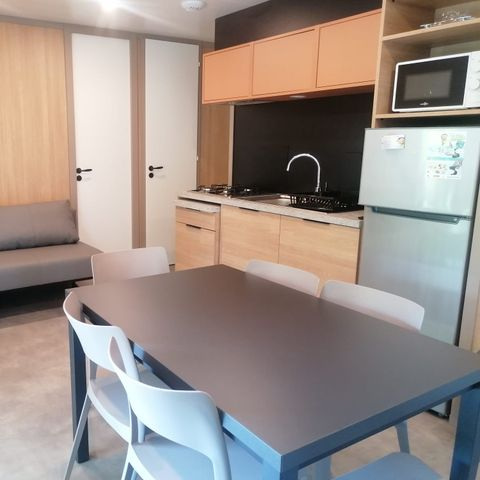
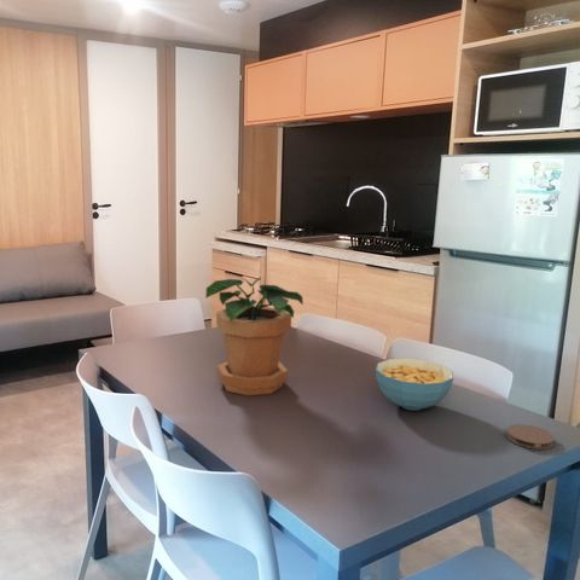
+ potted plant [204,276,304,396]
+ cereal bowl [375,358,454,412]
+ coaster [505,423,556,451]
